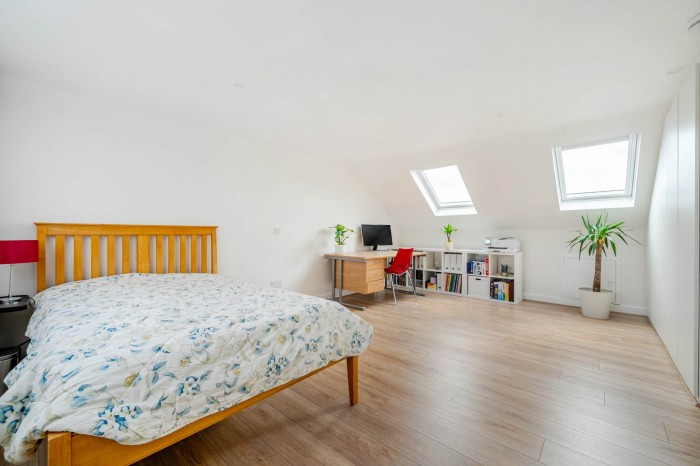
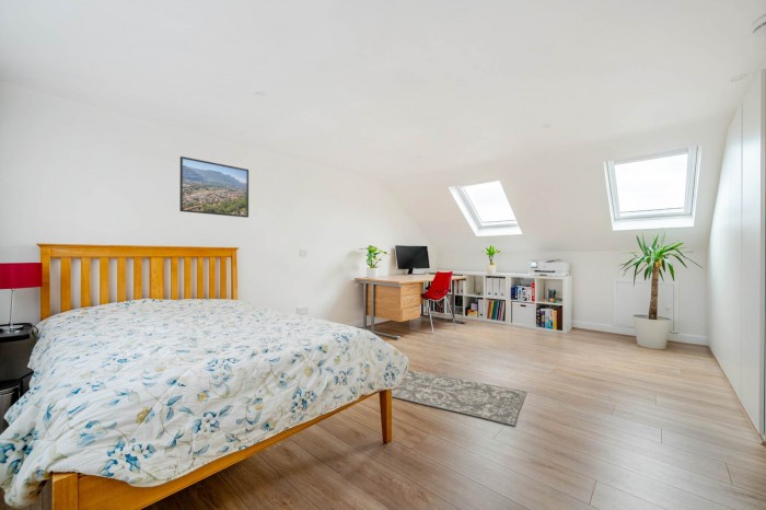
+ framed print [178,155,249,219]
+ rug [391,369,529,427]
